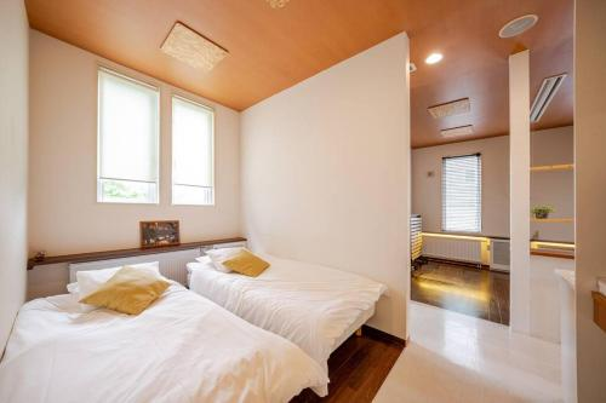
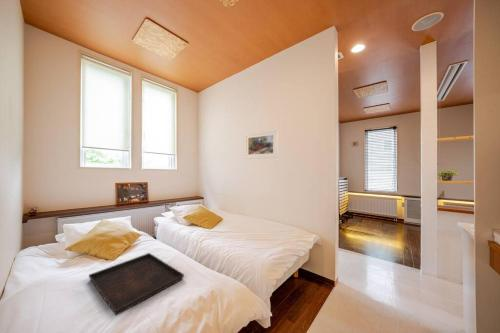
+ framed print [244,129,279,160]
+ serving tray [88,252,185,316]
